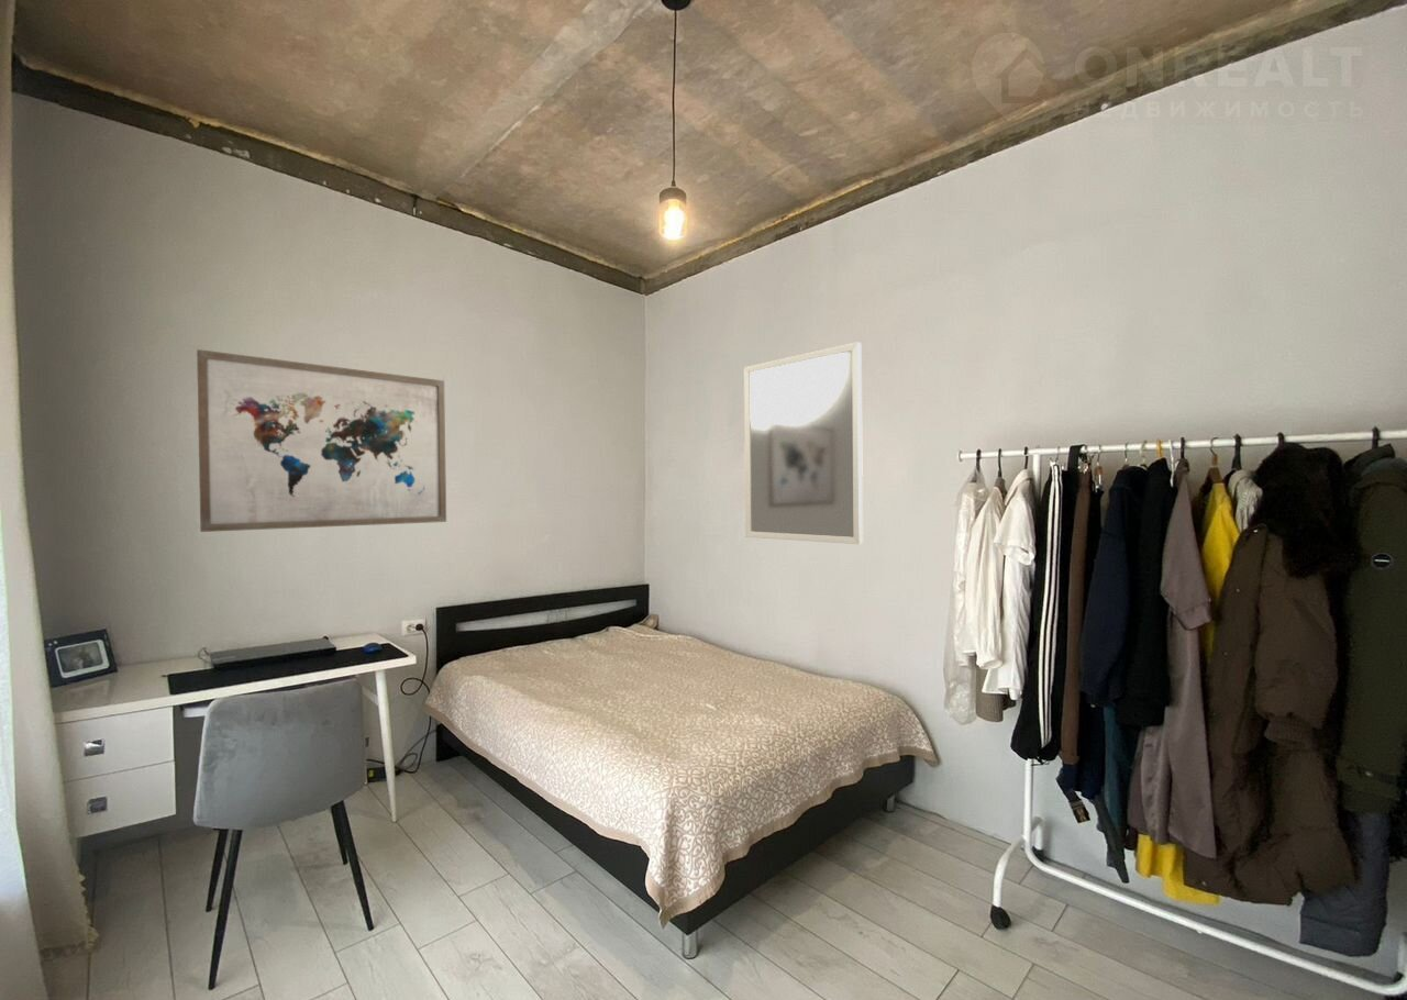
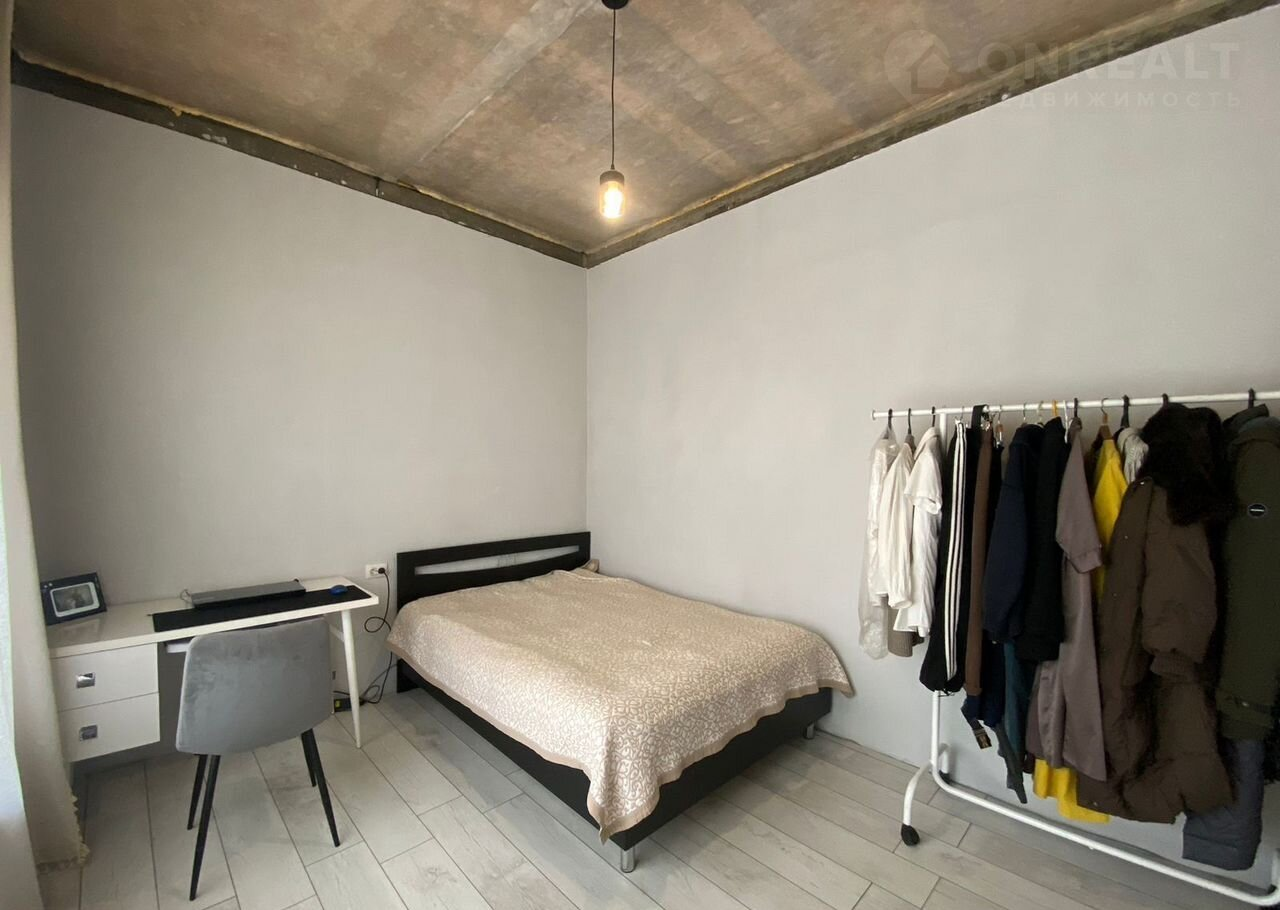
- home mirror [743,341,864,545]
- wall art [196,348,447,533]
